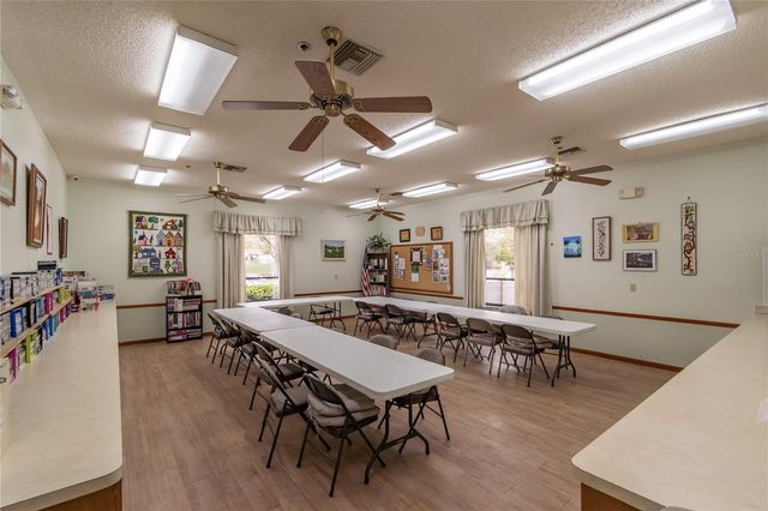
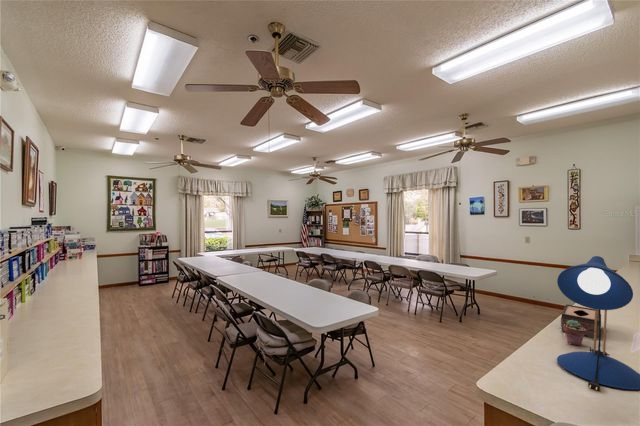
+ tissue box [560,303,602,340]
+ potted succulent [563,320,586,347]
+ desk lamp [556,255,640,391]
